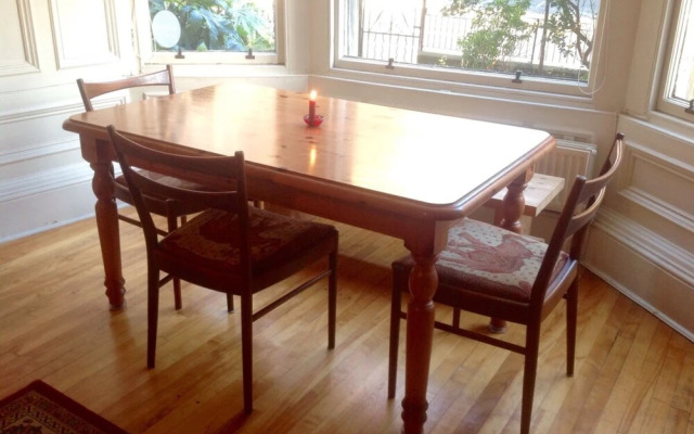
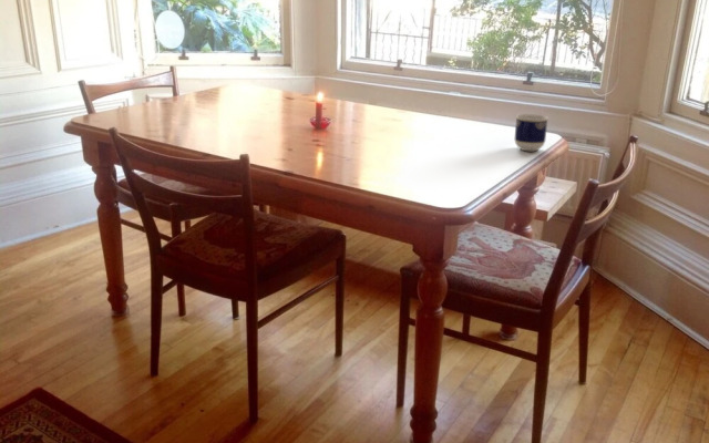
+ cup [514,113,549,152]
